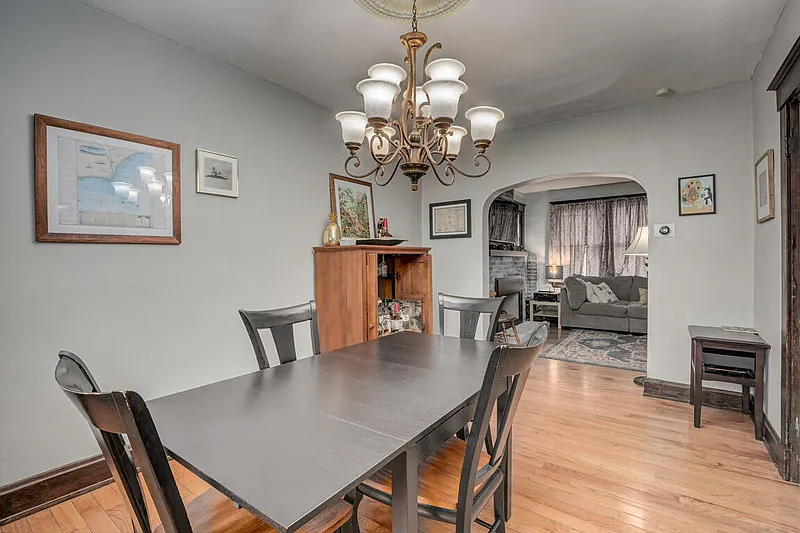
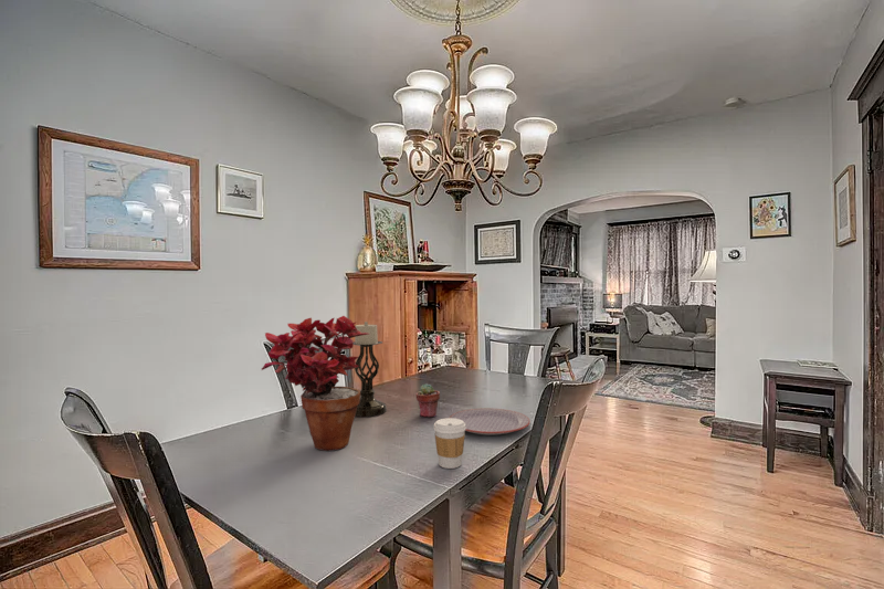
+ potted plant [261,315,369,452]
+ potted succulent [414,382,441,418]
+ candle holder [352,320,388,418]
+ coffee cup [433,417,466,470]
+ plate [449,407,530,435]
